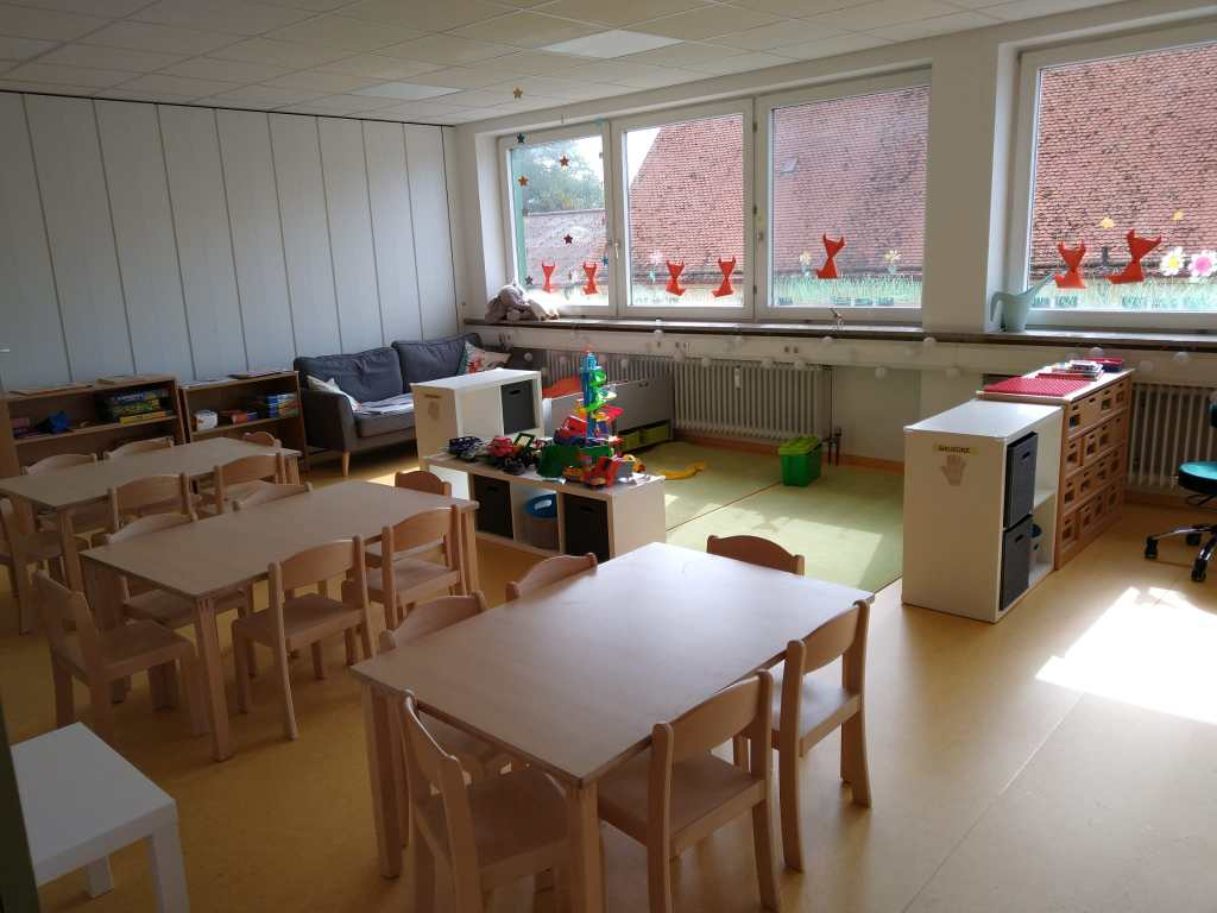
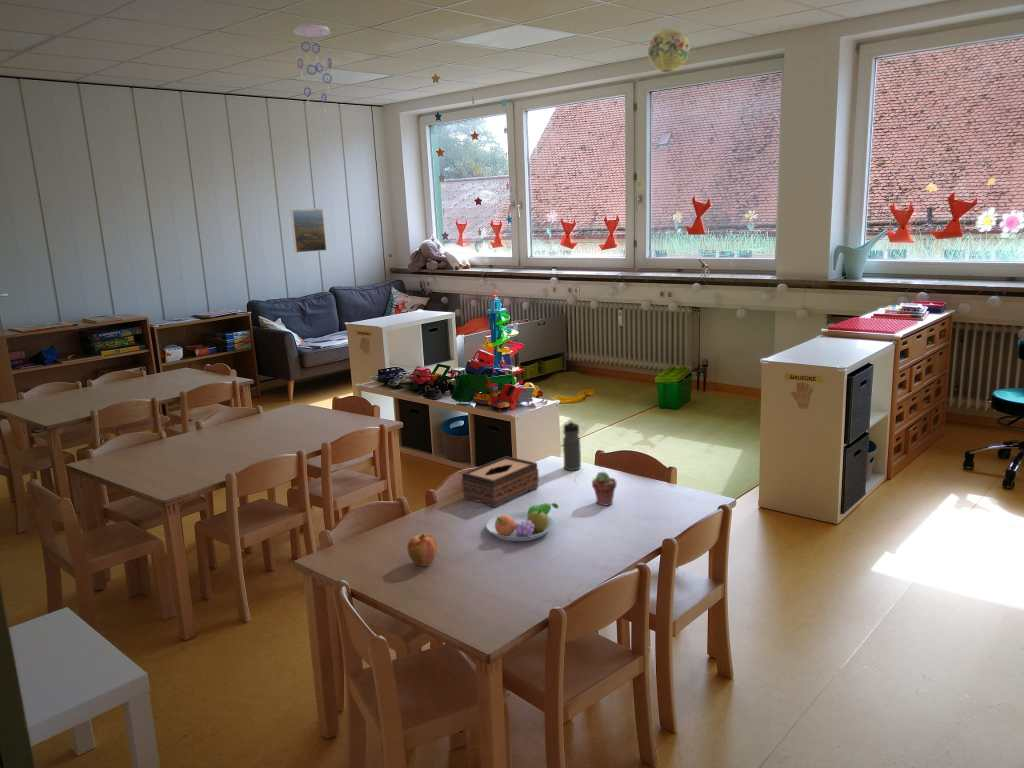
+ paper lantern [646,28,691,73]
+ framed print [289,207,327,254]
+ ceiling mobile [292,24,333,112]
+ potted succulent [591,471,618,507]
+ fruit bowl [485,502,560,542]
+ water bottle [562,420,582,471]
+ apple [406,532,438,567]
+ tissue box [461,455,540,508]
